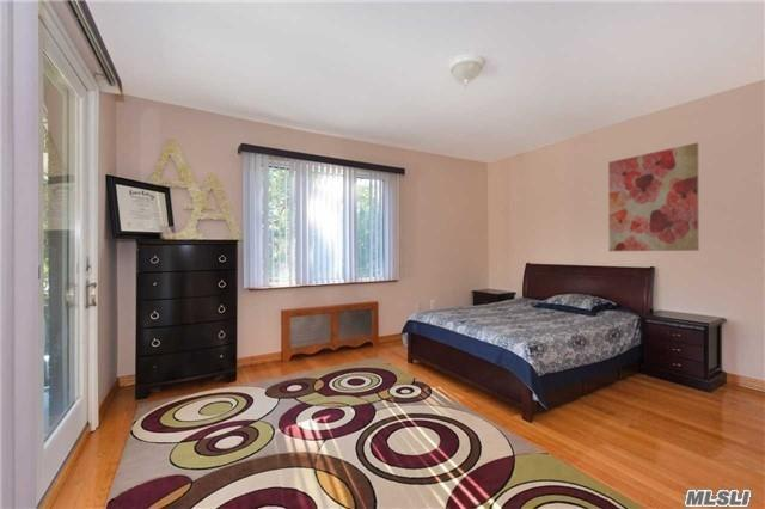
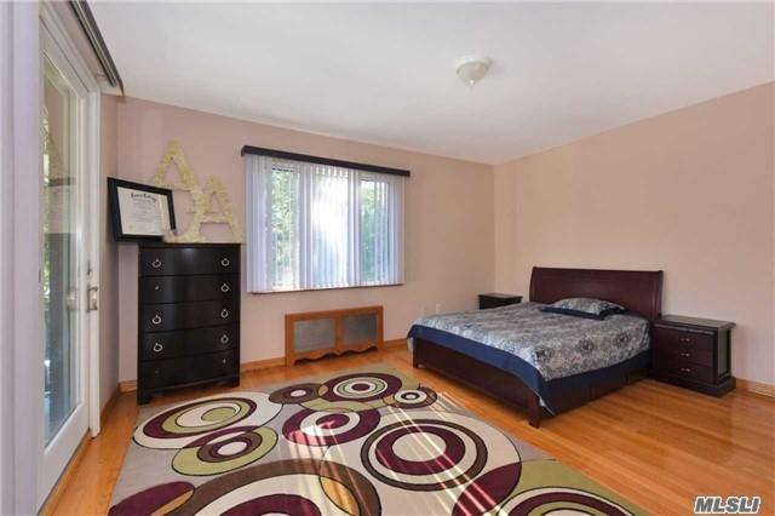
- wall art [607,142,700,252]
